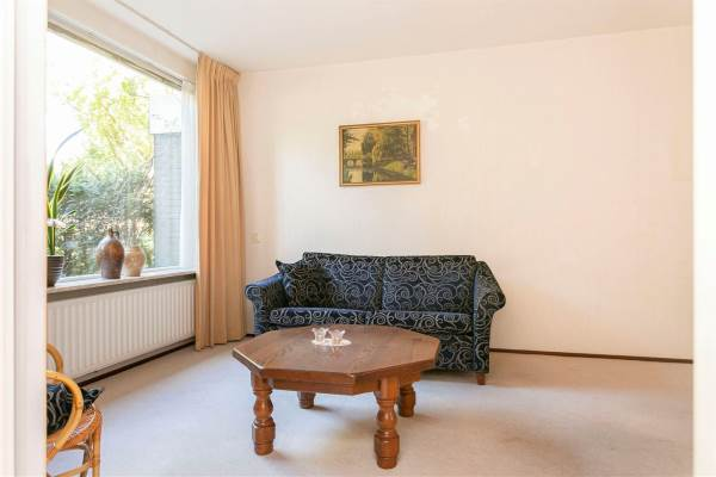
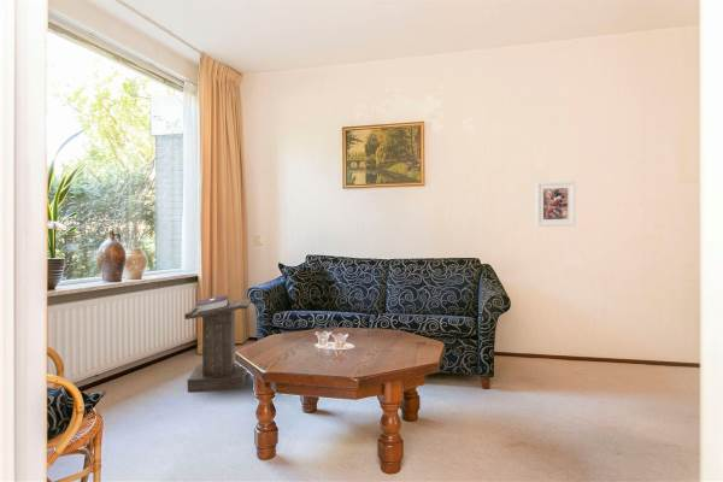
+ lectern [183,294,252,393]
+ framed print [535,180,576,228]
